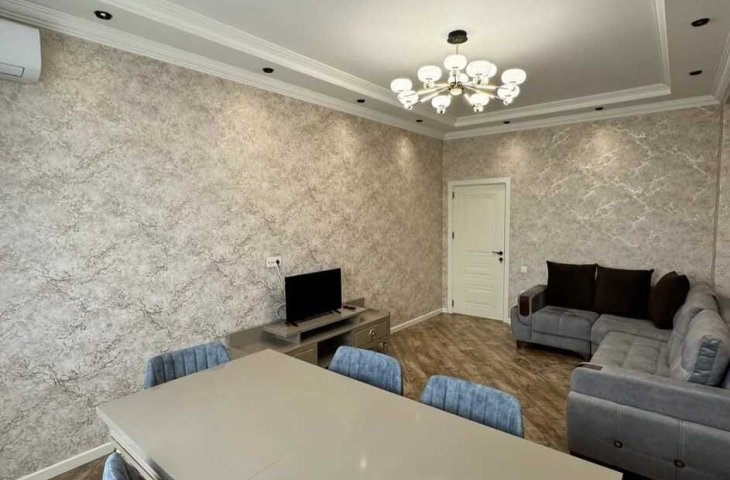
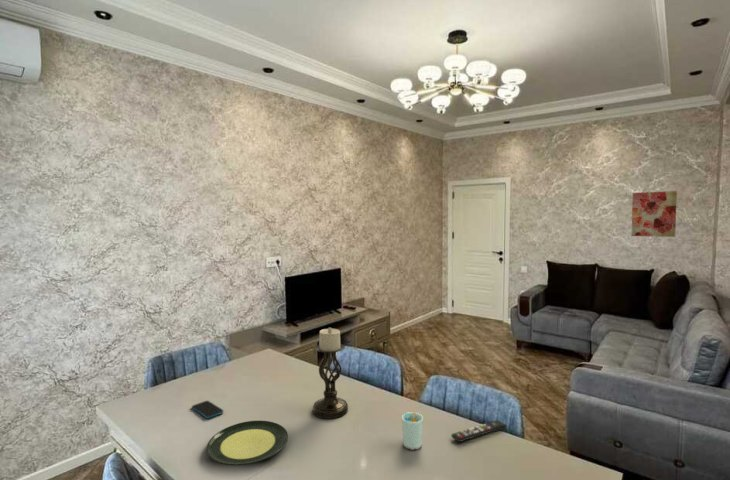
+ wall art [630,190,678,238]
+ remote control [450,419,507,443]
+ smartphone [191,400,224,420]
+ cup [401,411,424,451]
+ candle holder [311,327,349,420]
+ plate [205,420,289,466]
